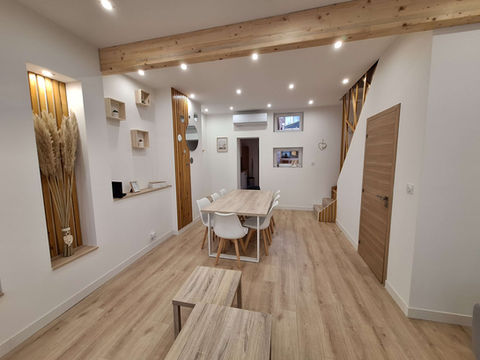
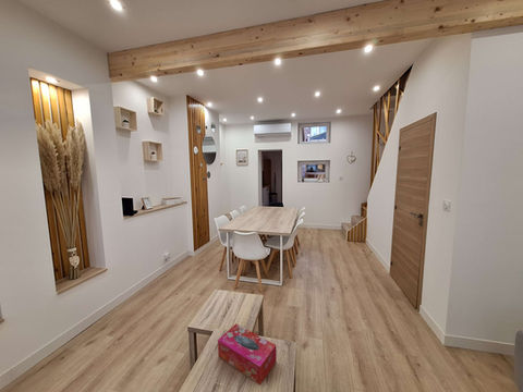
+ tissue box [217,322,277,385]
